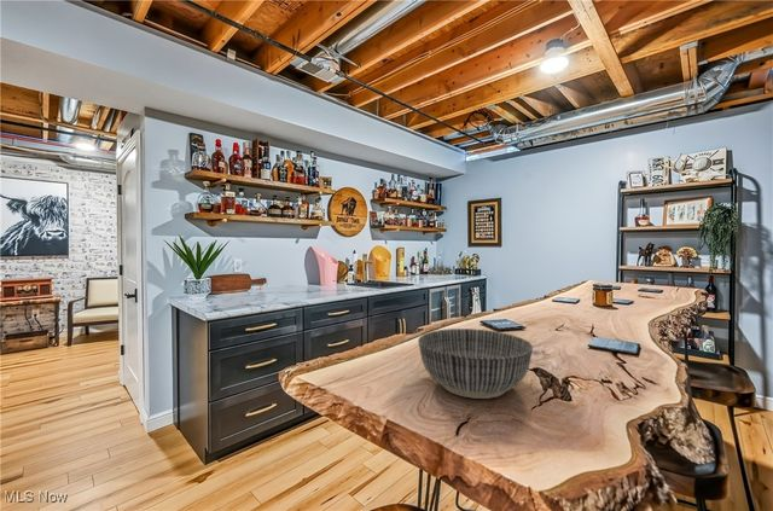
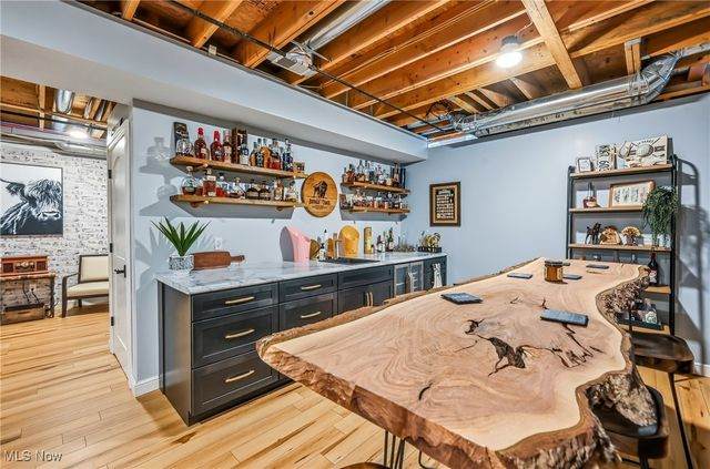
- bowl [417,327,534,400]
